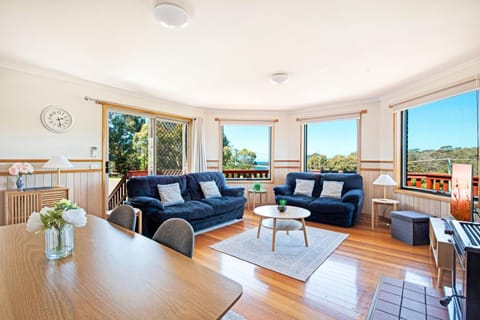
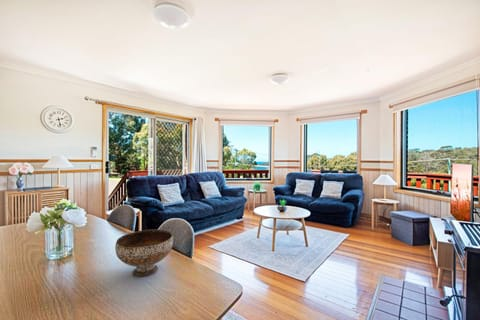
+ bowl [114,229,174,277]
